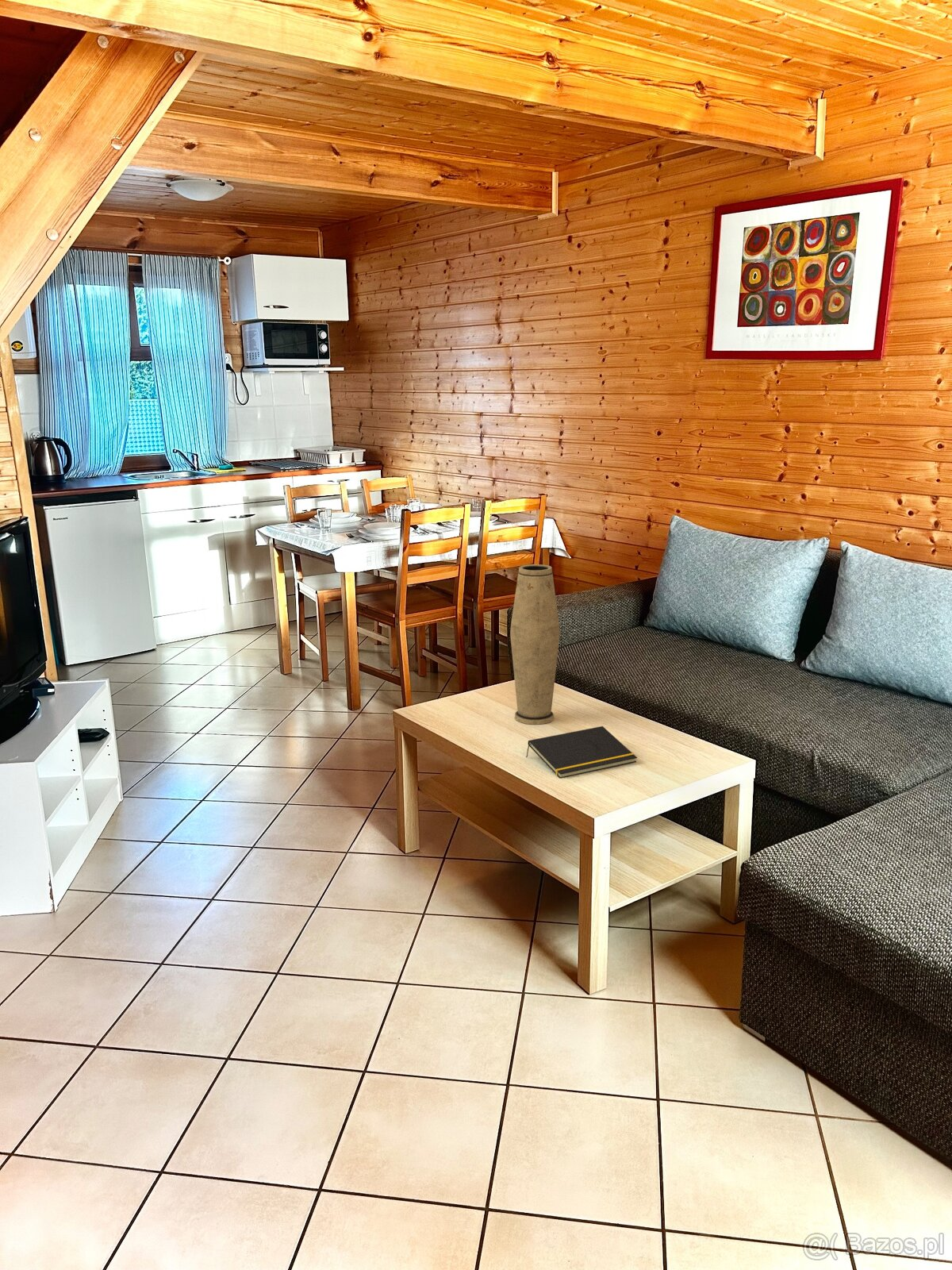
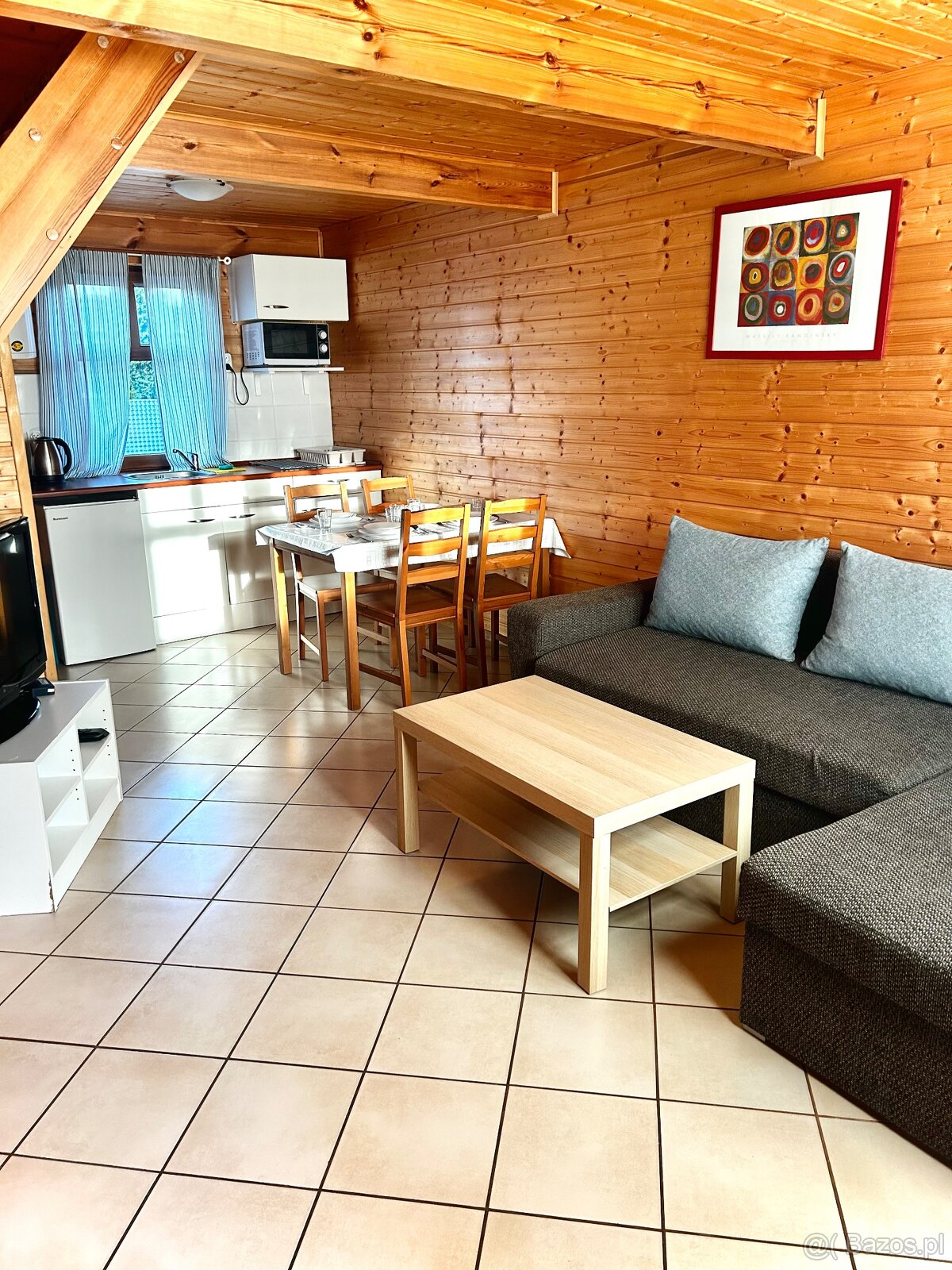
- vase [509,564,561,725]
- notepad [525,725,638,779]
